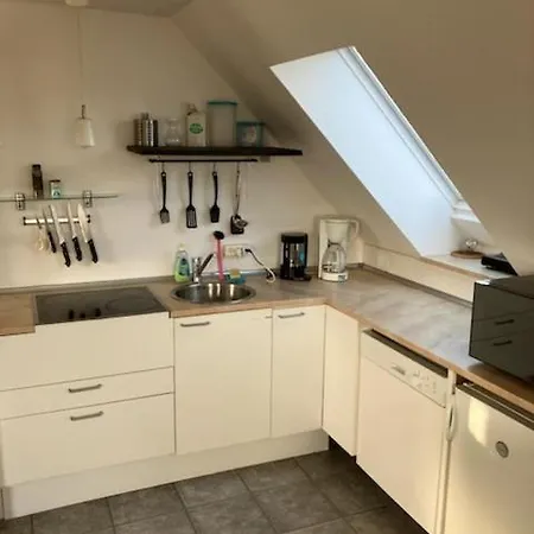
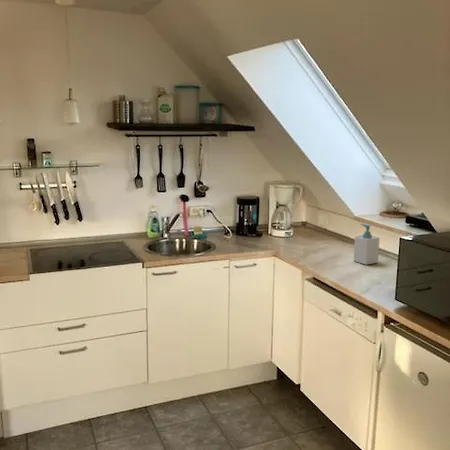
+ soap bottle [353,223,381,266]
